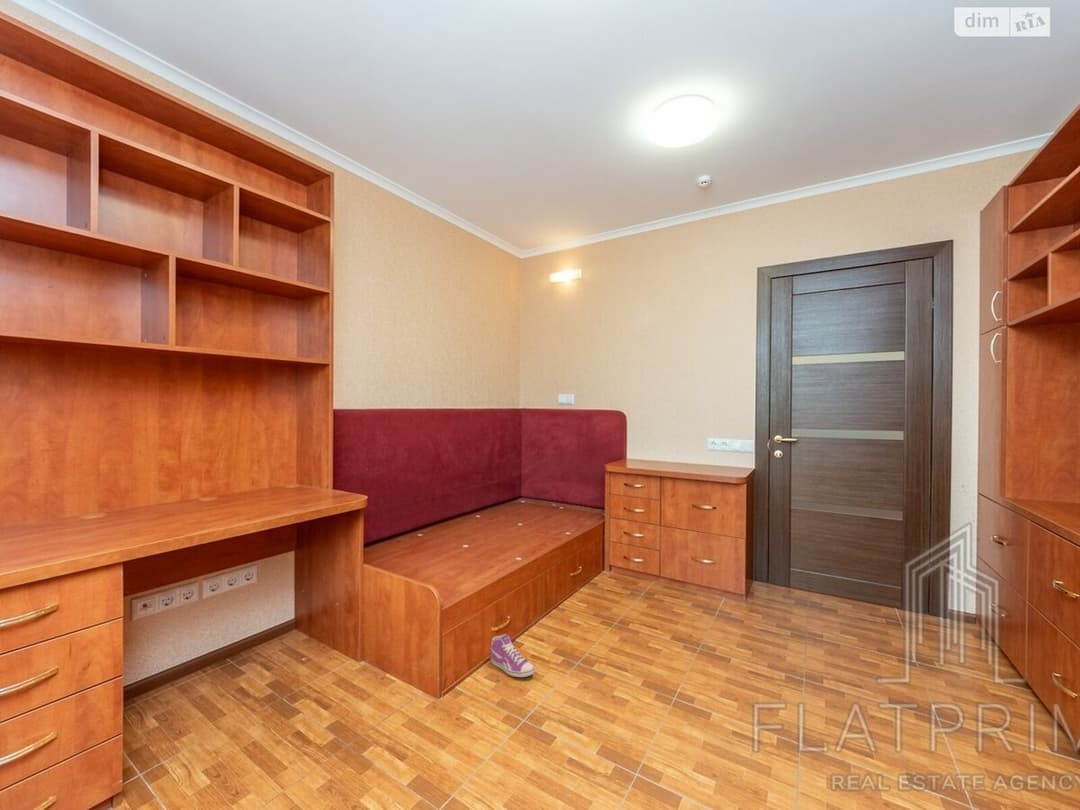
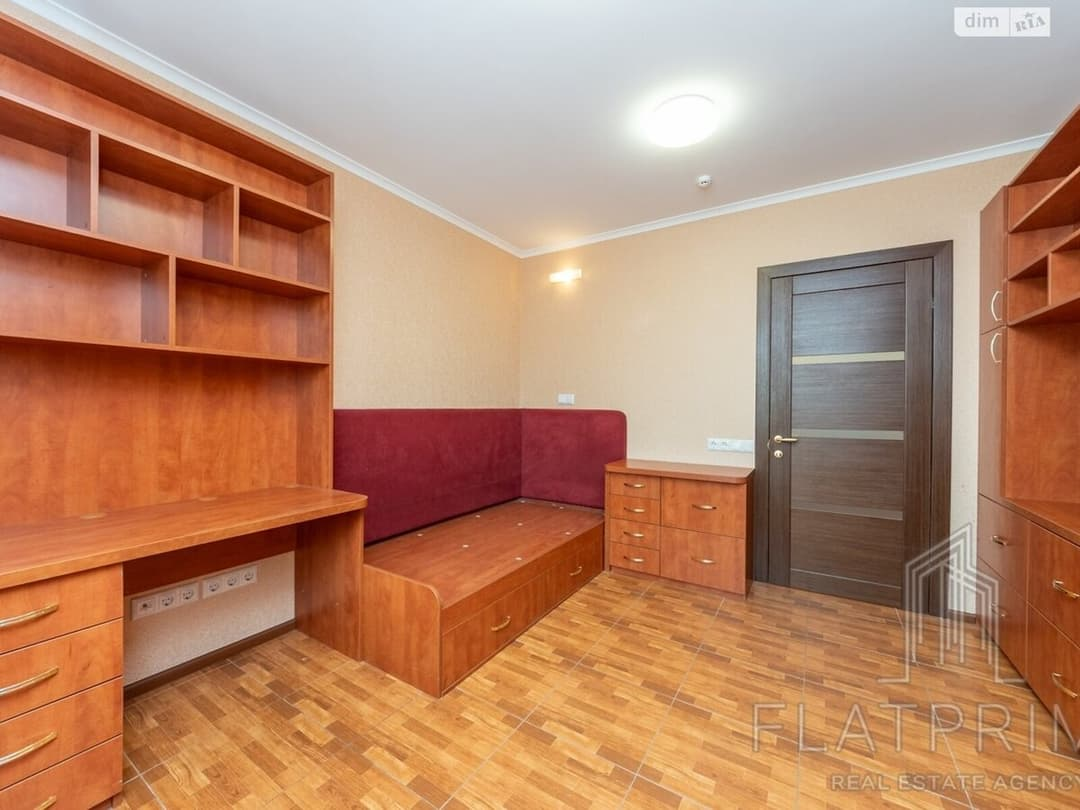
- sneaker [490,633,535,678]
